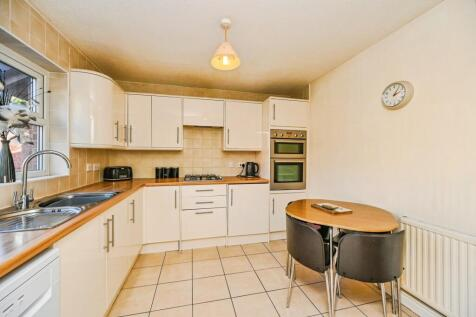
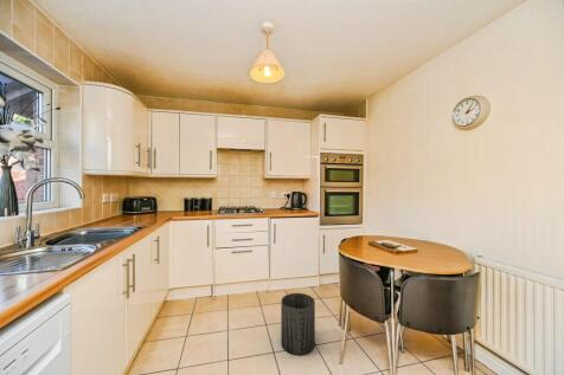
+ trash can [280,292,316,356]
